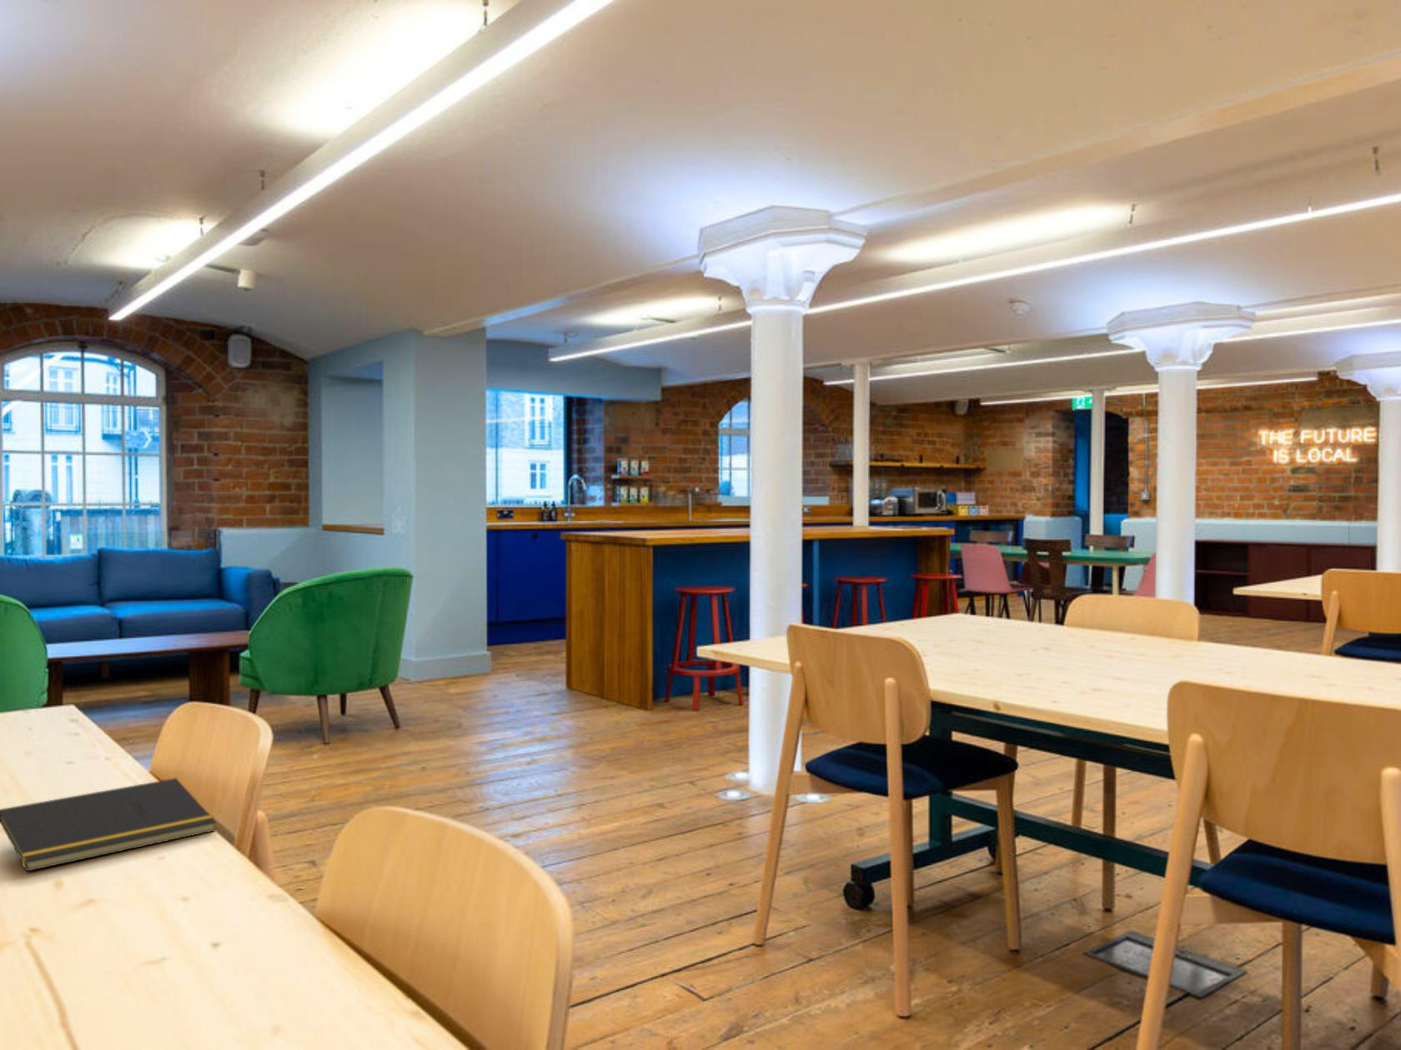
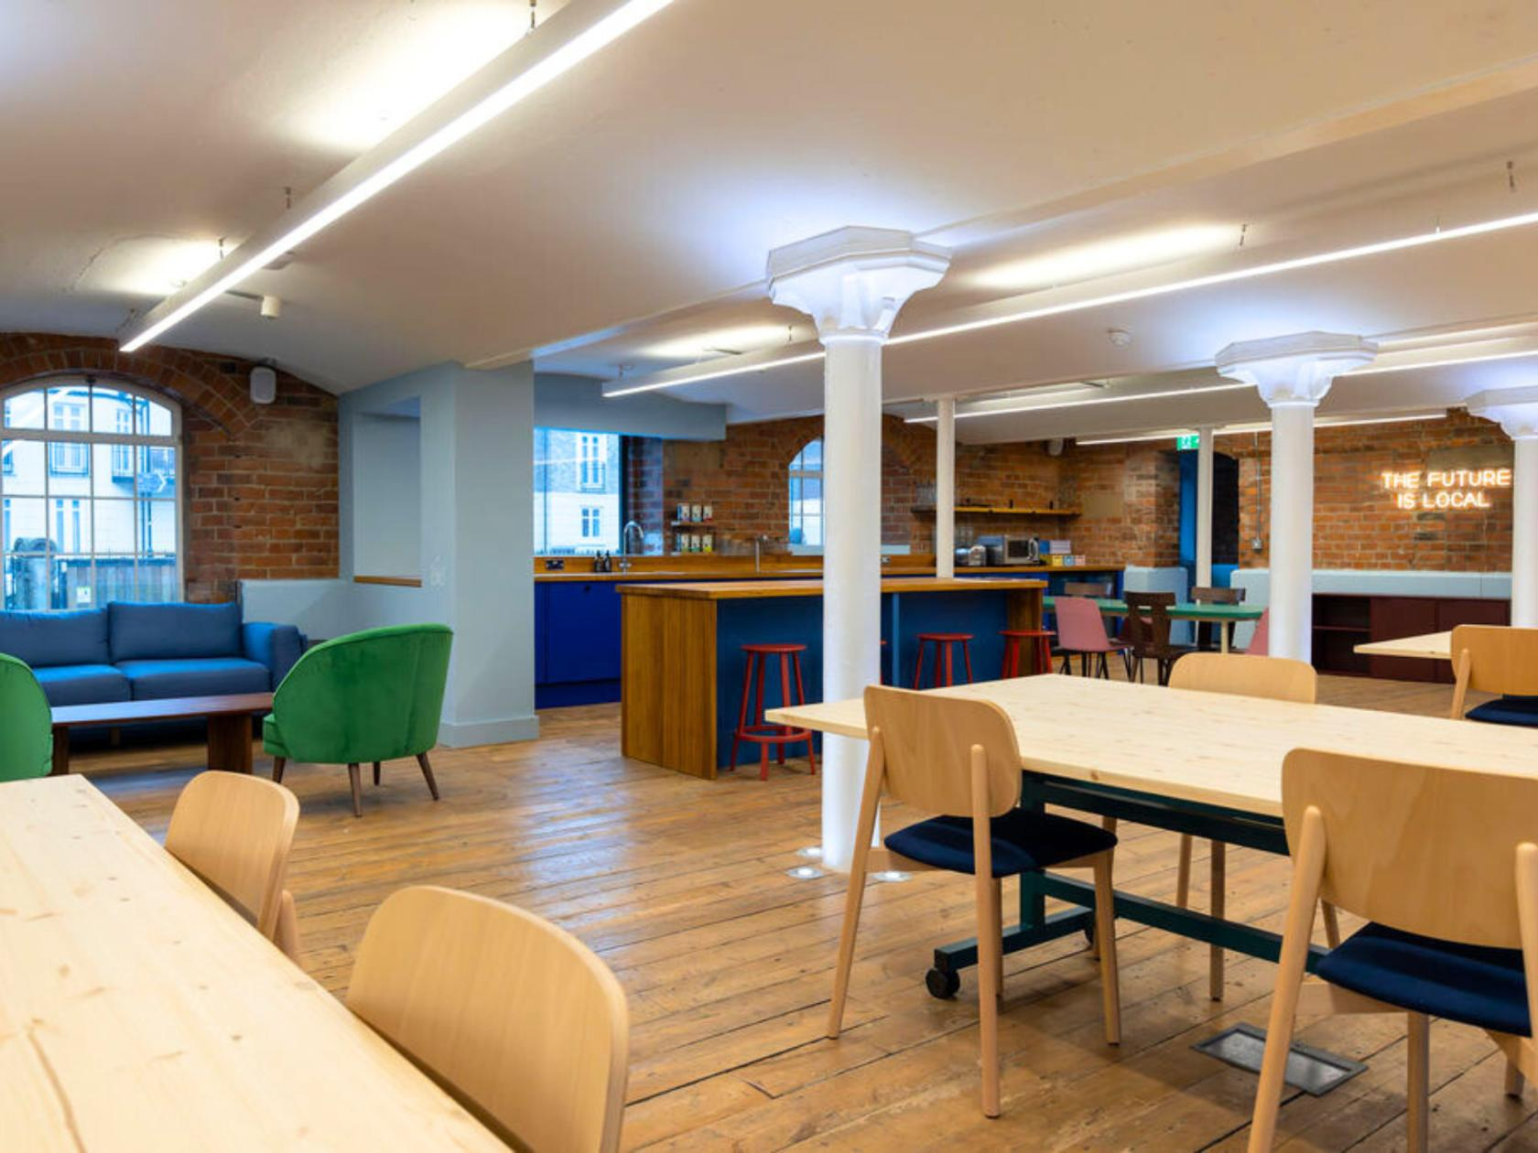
- notepad [0,778,217,872]
